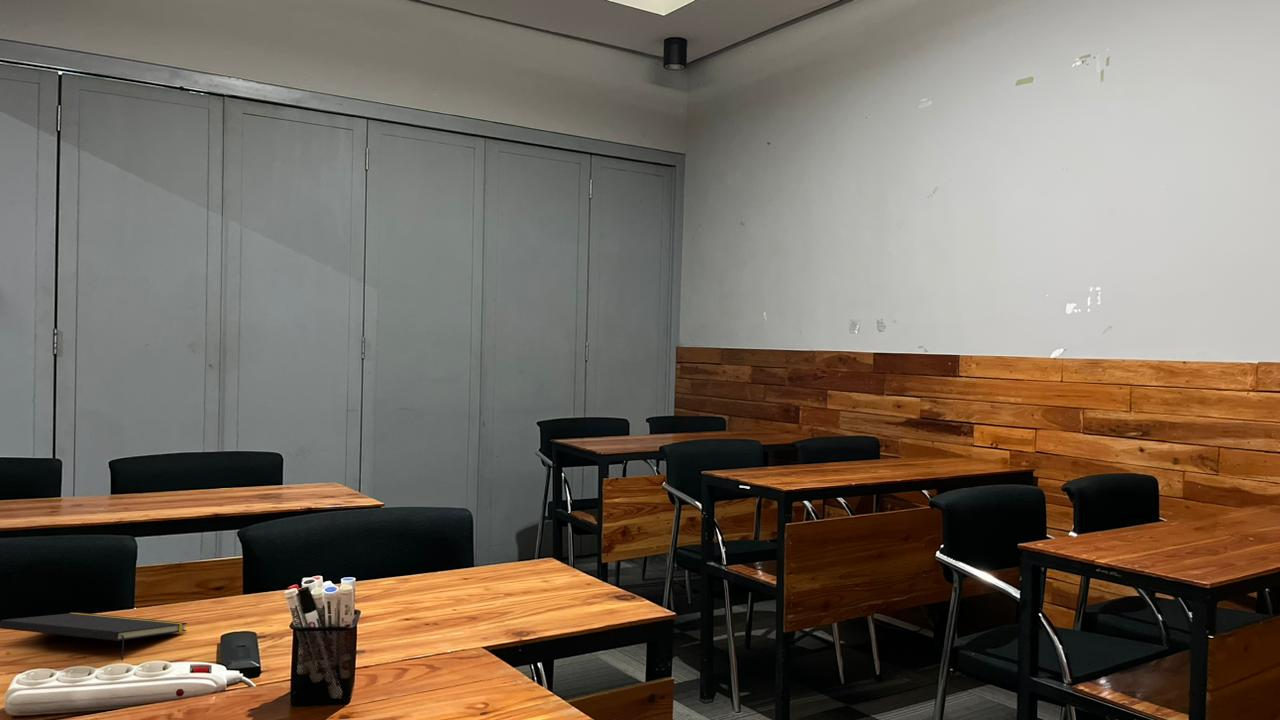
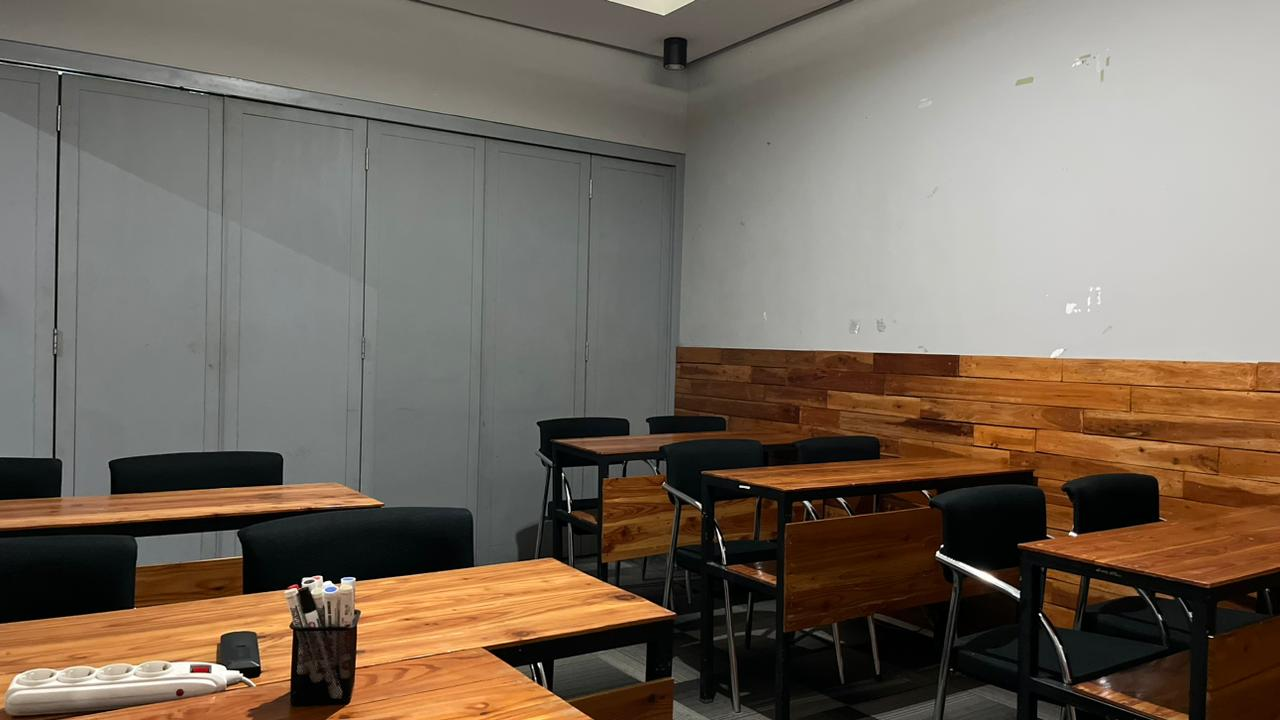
- notepad [0,612,188,661]
